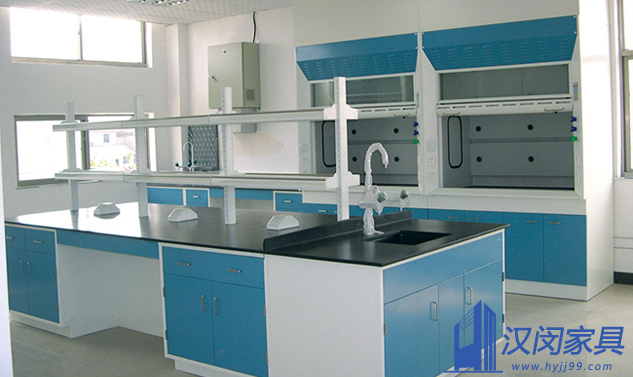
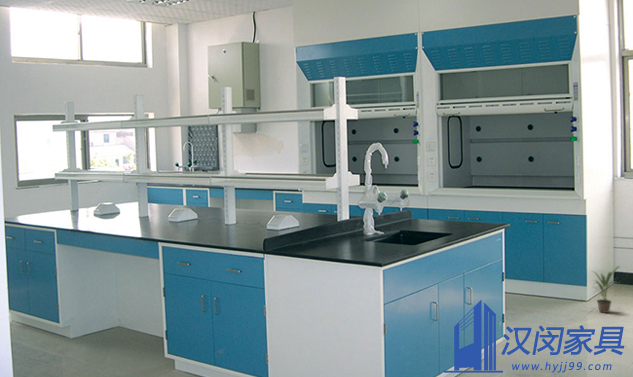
+ potted plant [591,265,621,314]
